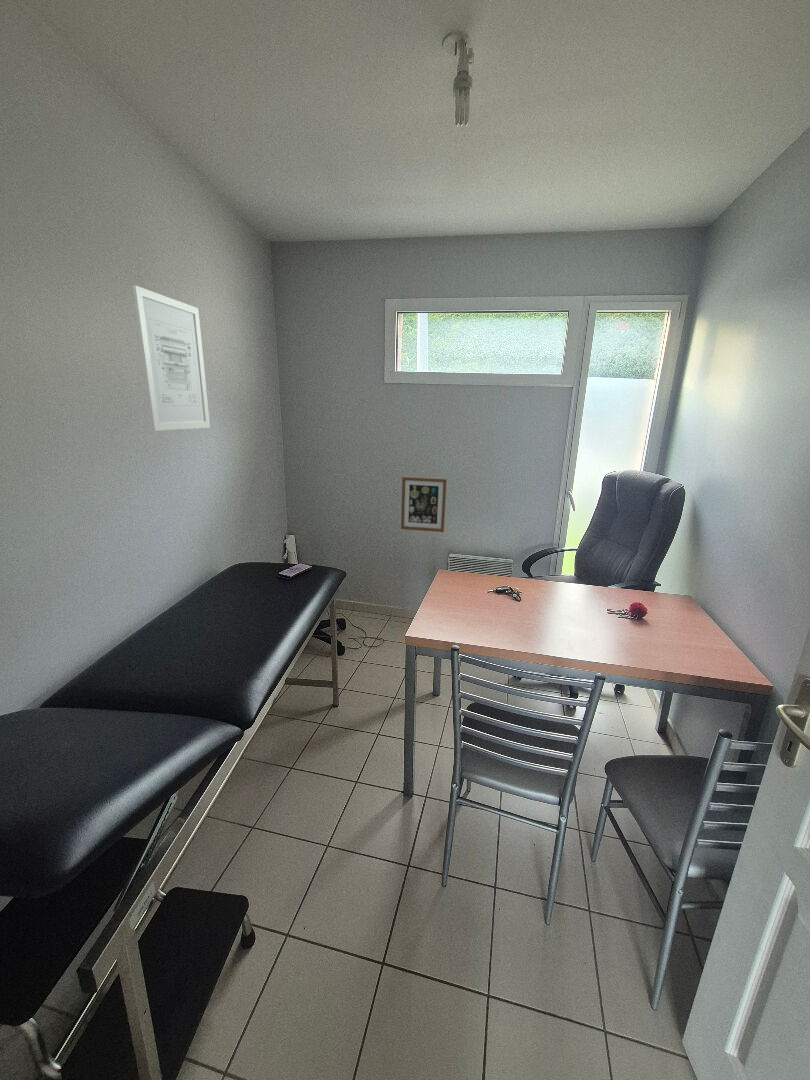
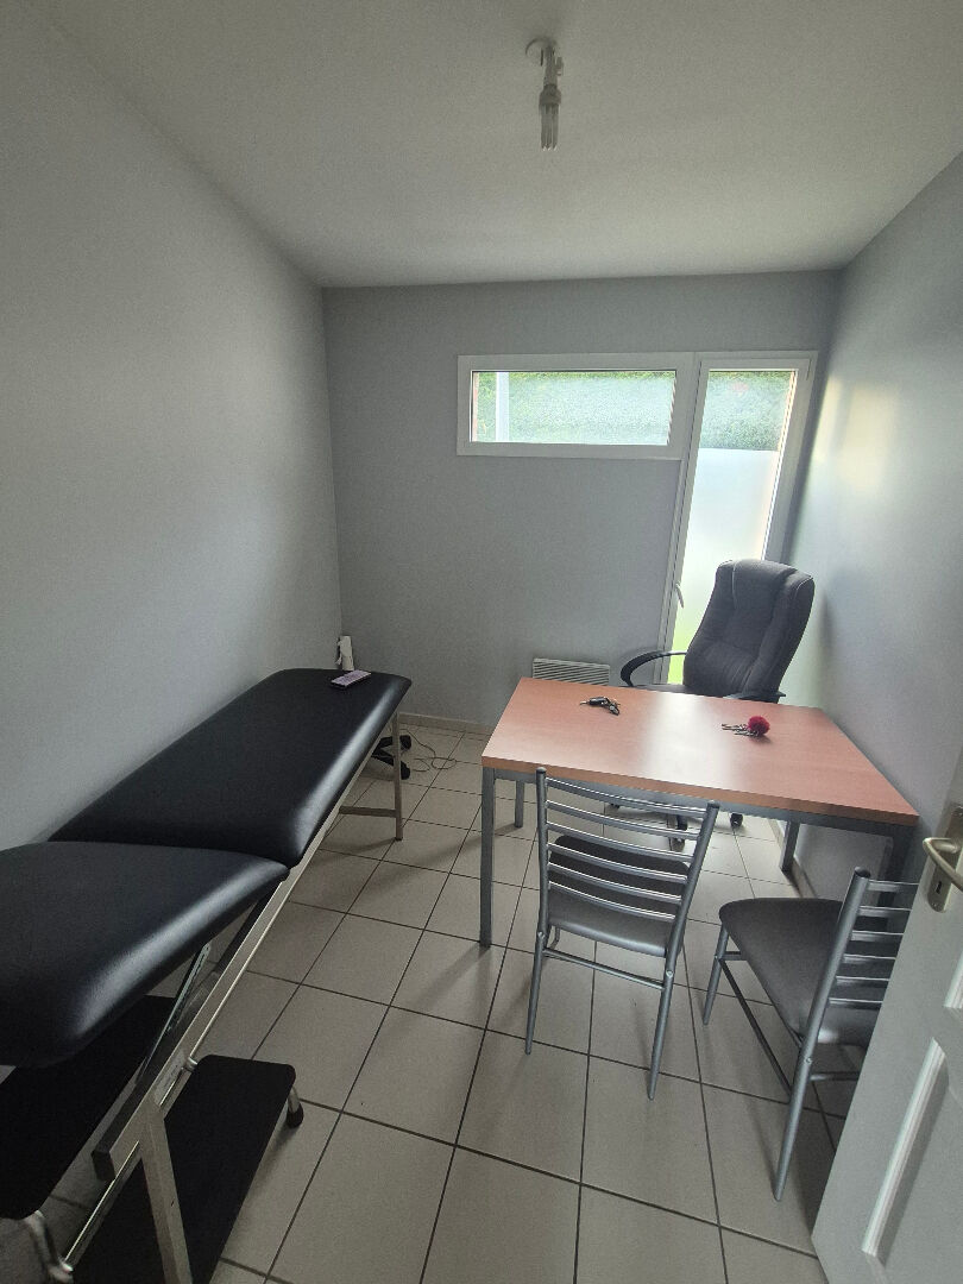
- wall art [400,476,448,533]
- wall art [132,284,211,432]
